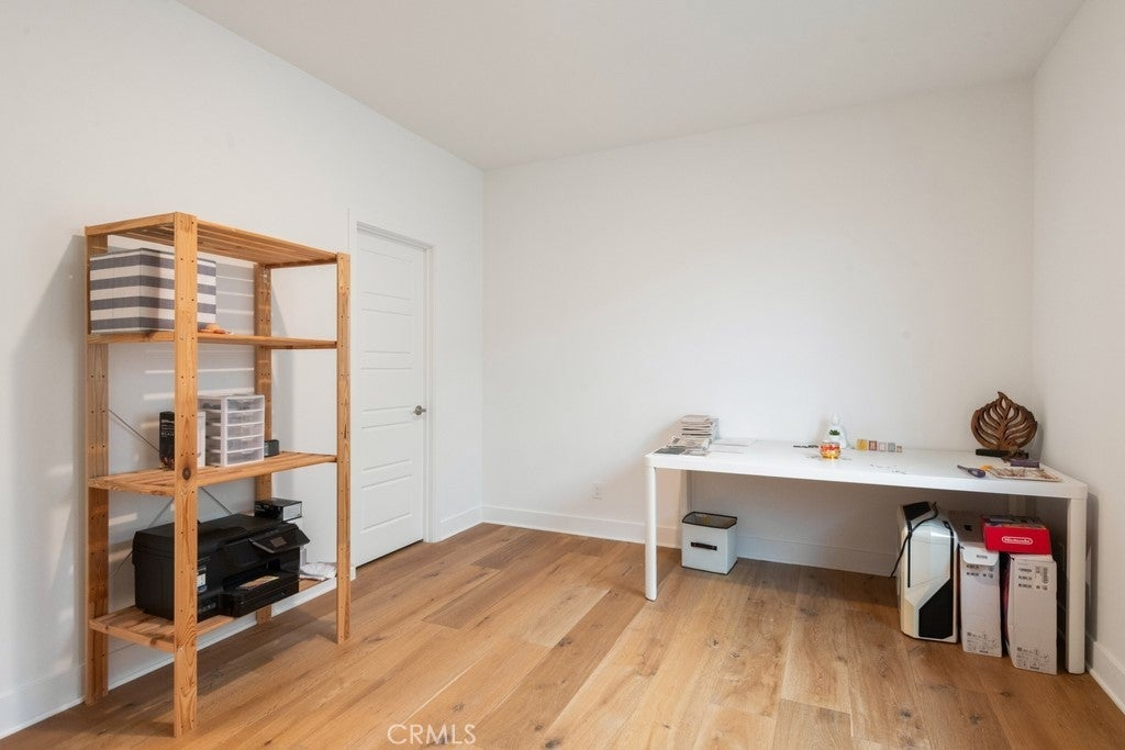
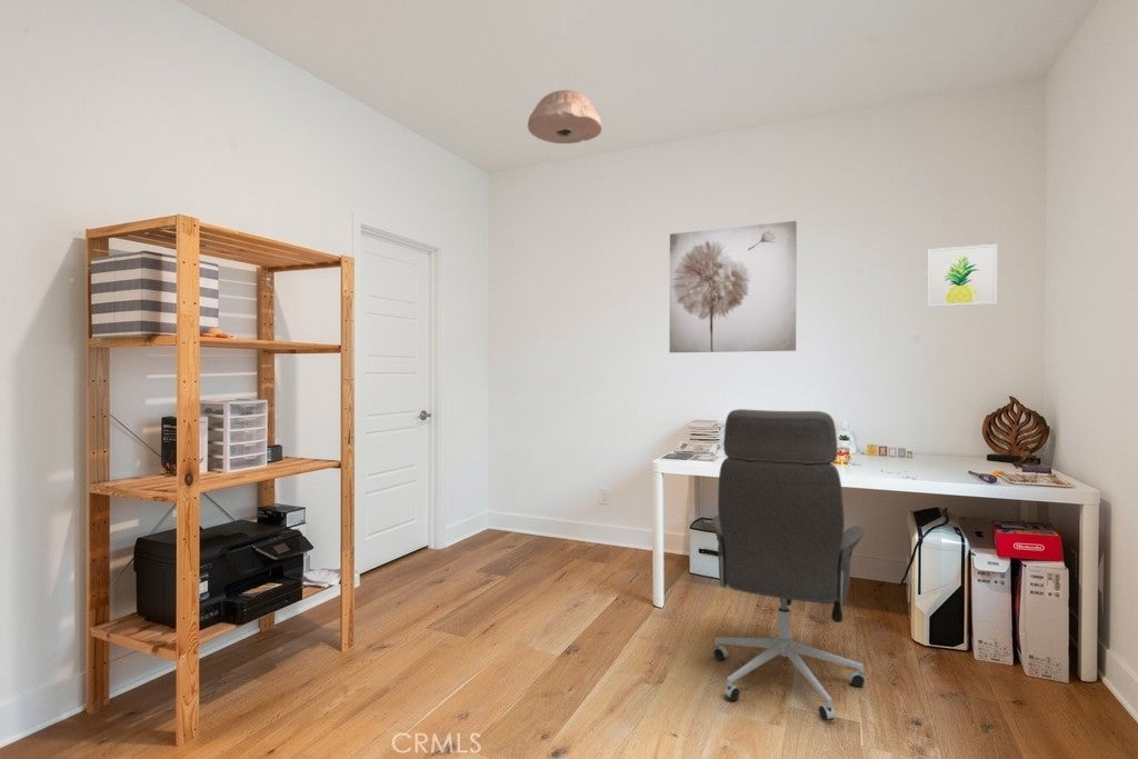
+ wall art [668,220,798,353]
+ ceiling light [527,89,603,144]
+ wall art [926,243,998,308]
+ office chair [711,408,867,722]
